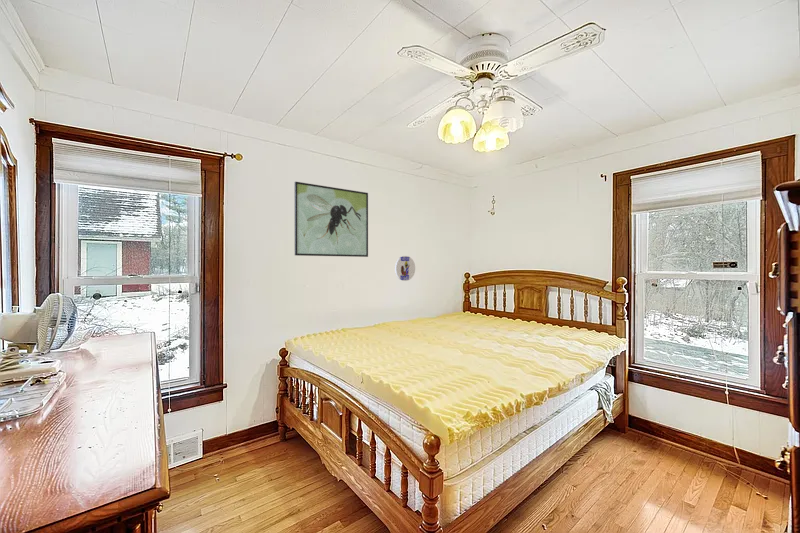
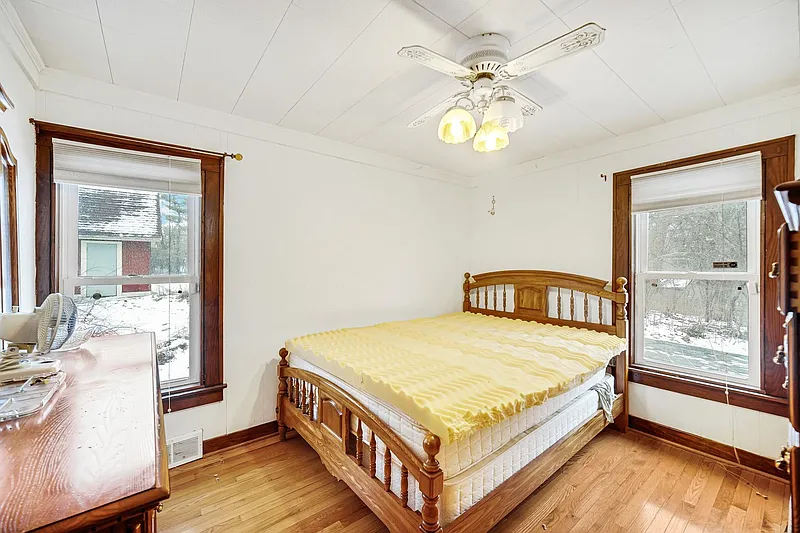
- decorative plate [394,255,416,282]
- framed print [294,181,369,258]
